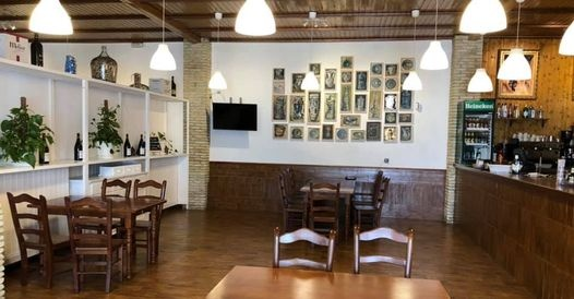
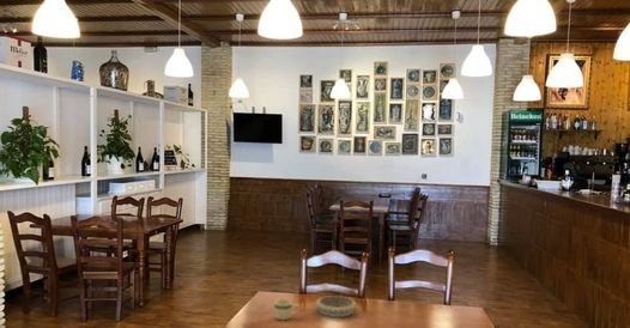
+ mug [273,298,301,321]
+ decorative bowl [315,294,358,318]
